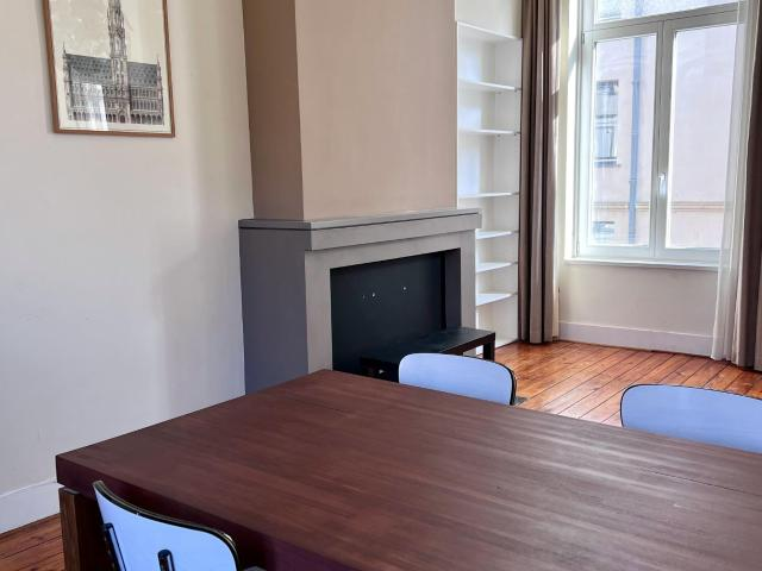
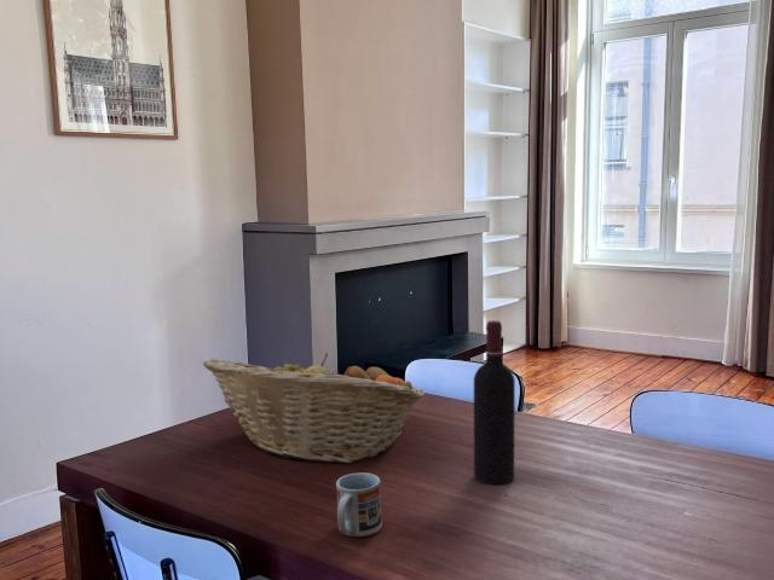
+ cup [335,471,383,538]
+ fruit basket [202,352,426,464]
+ wine bottle [473,319,516,486]
